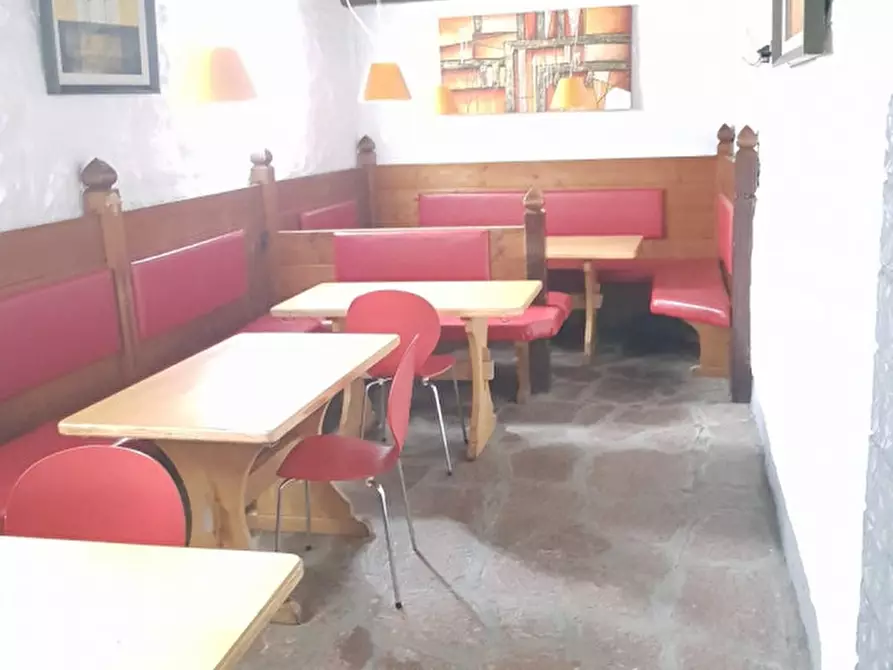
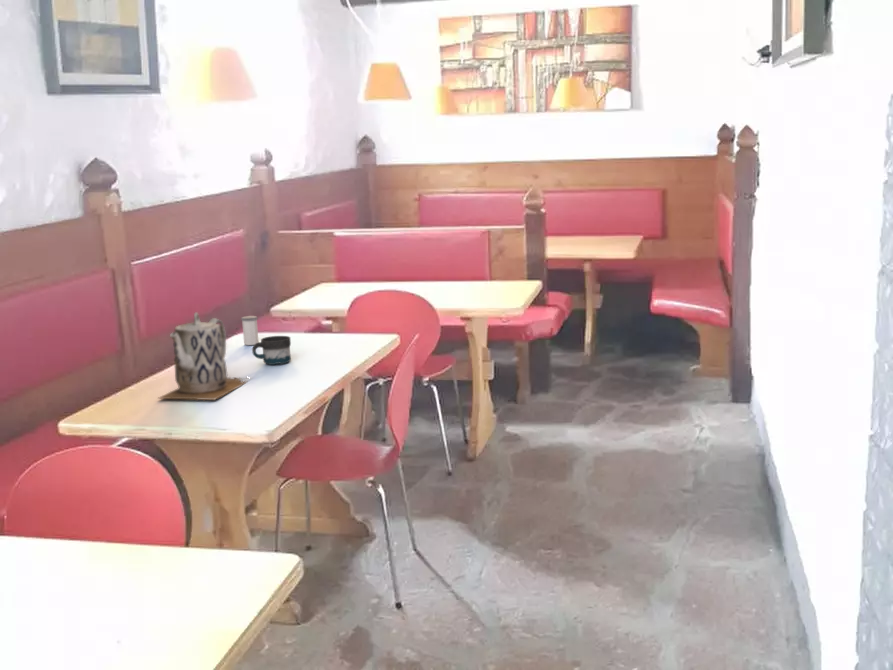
+ salt shaker [240,315,260,346]
+ teapot [156,311,250,401]
+ mug [251,335,292,366]
